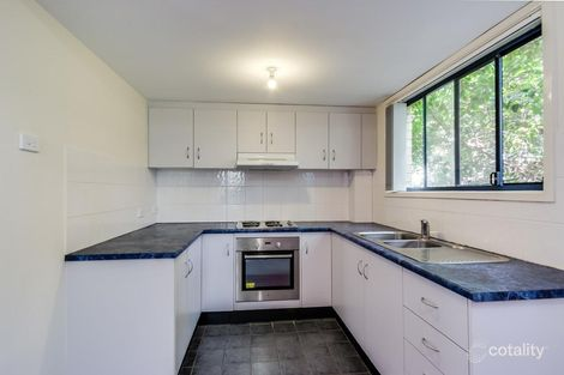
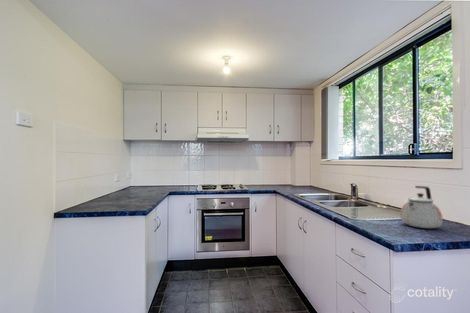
+ kettle [399,185,444,229]
